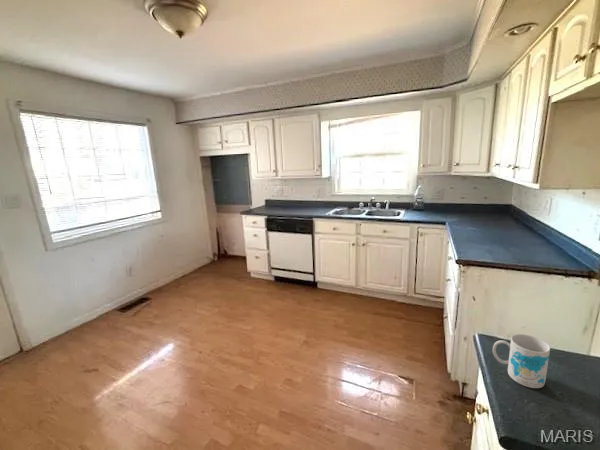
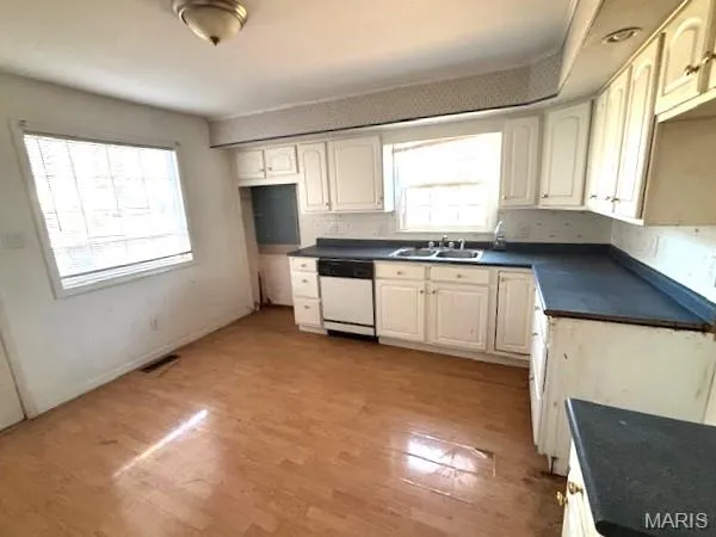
- mug [492,333,551,389]
